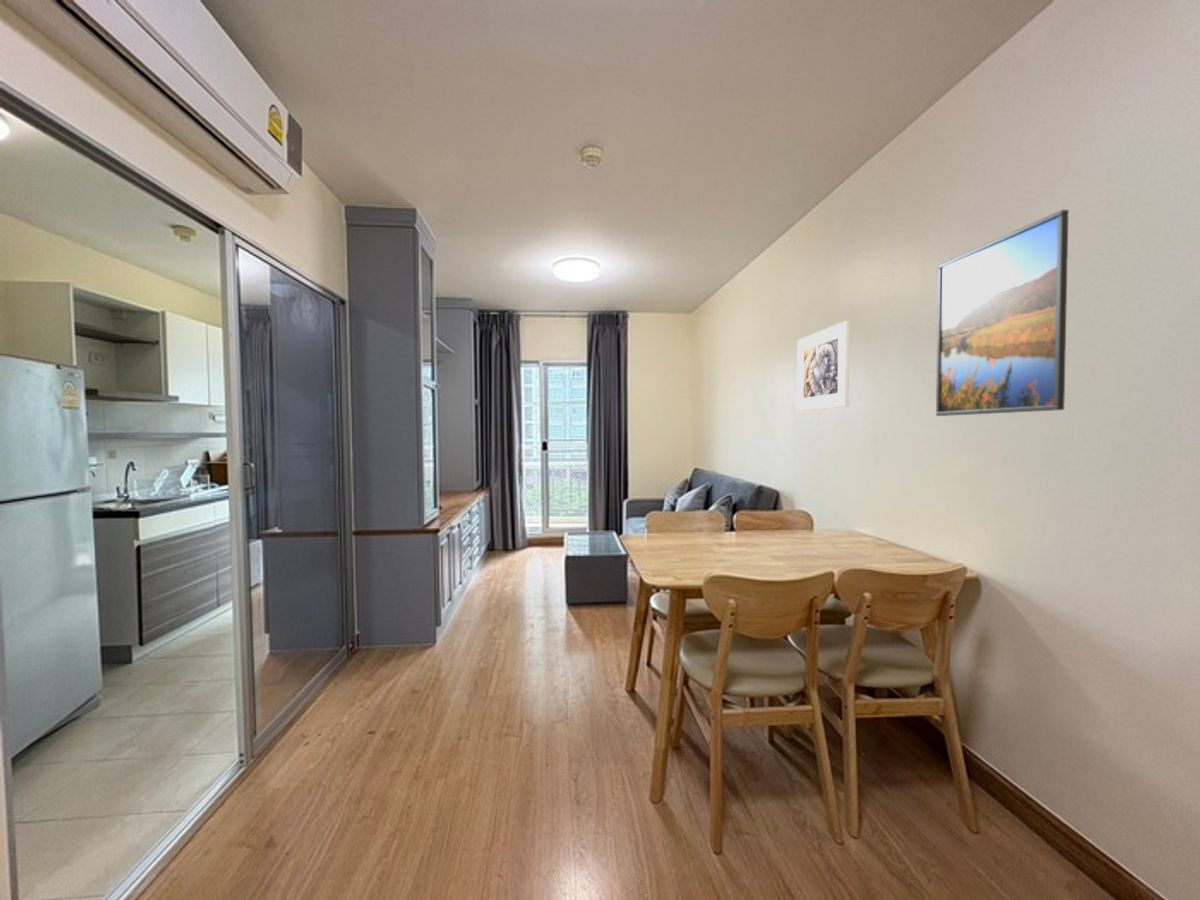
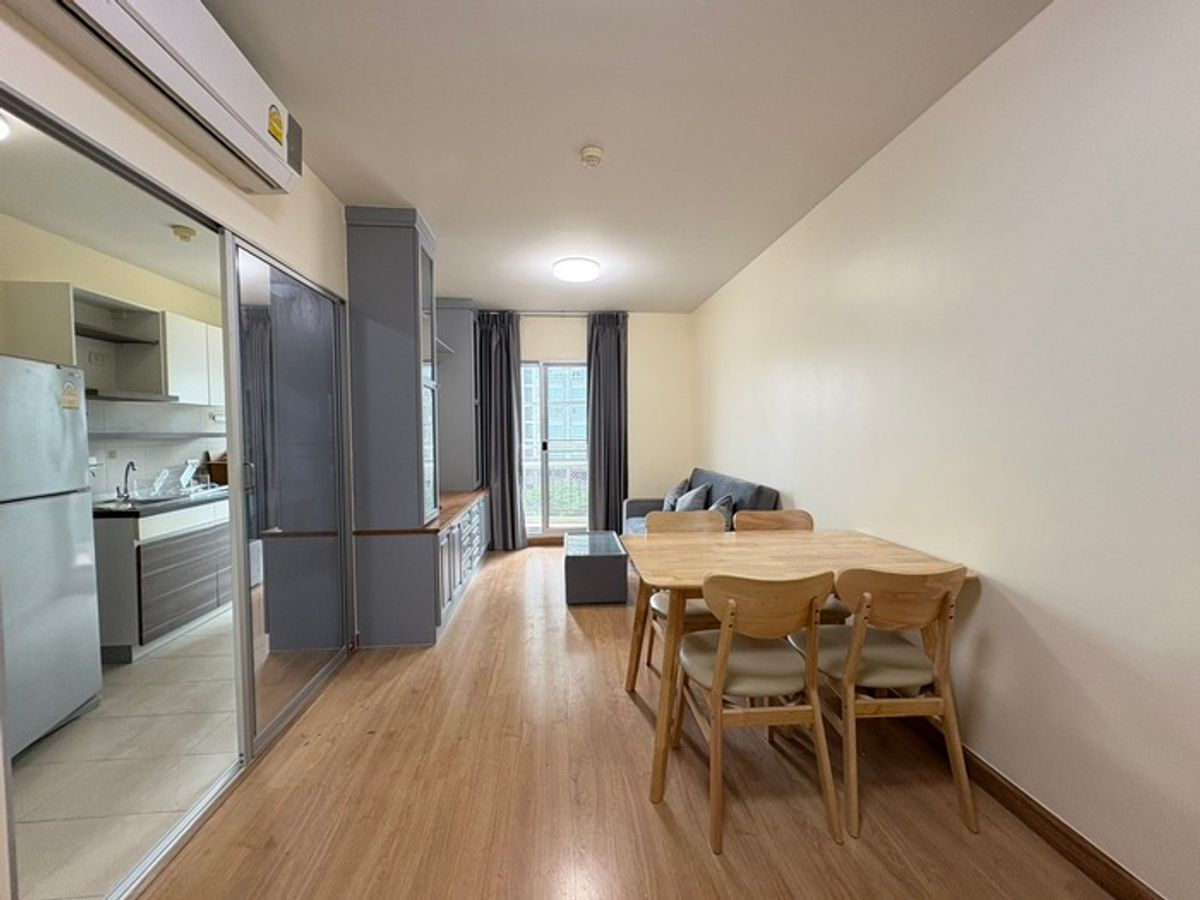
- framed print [796,320,850,412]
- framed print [935,209,1070,417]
